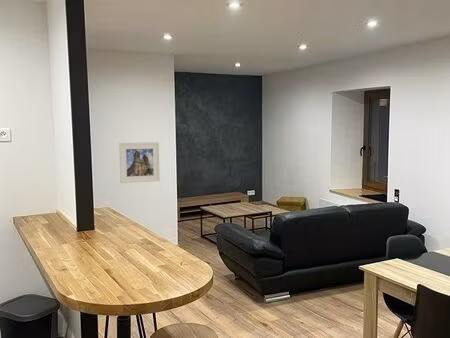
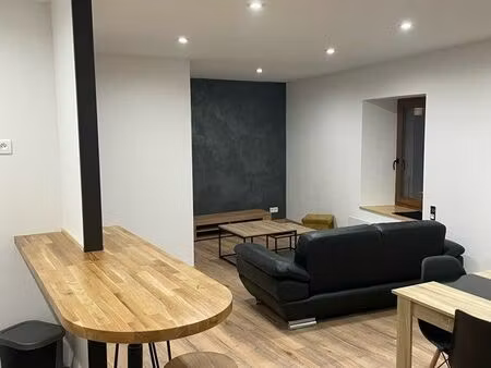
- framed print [118,141,161,184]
